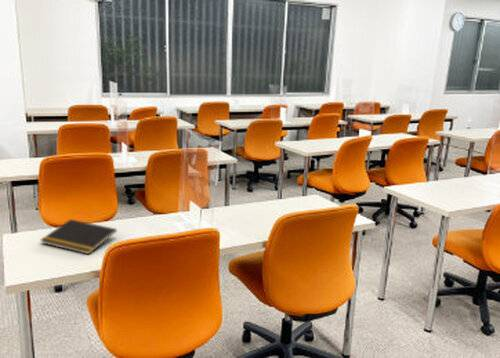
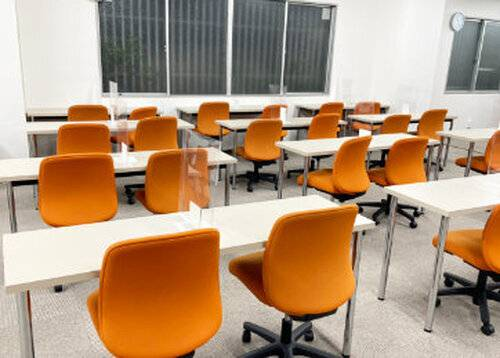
- notepad [40,218,118,255]
